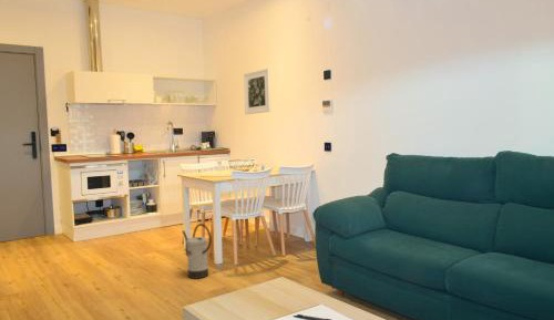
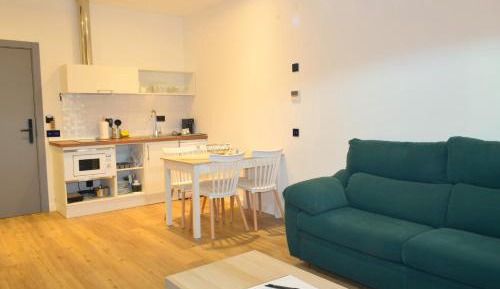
- watering can [182,223,213,280]
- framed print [243,68,271,115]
